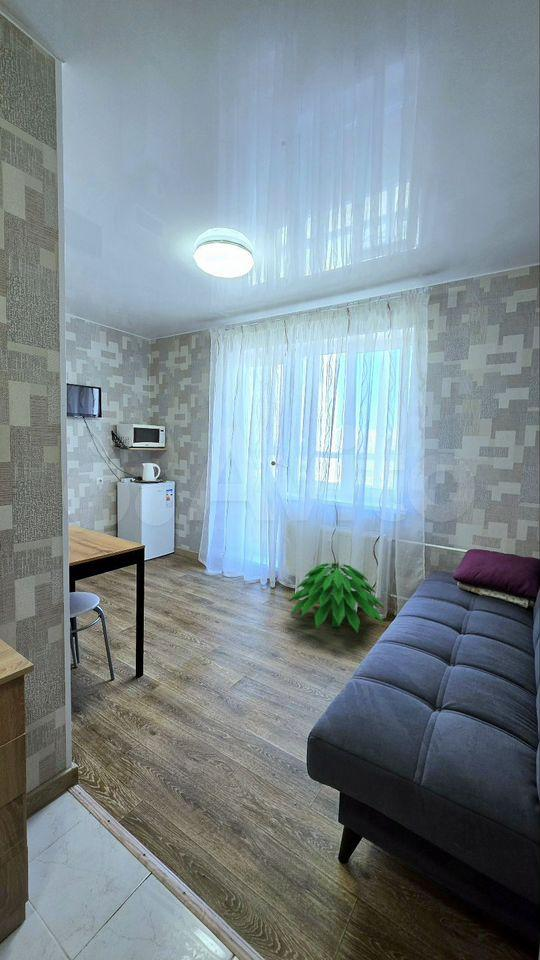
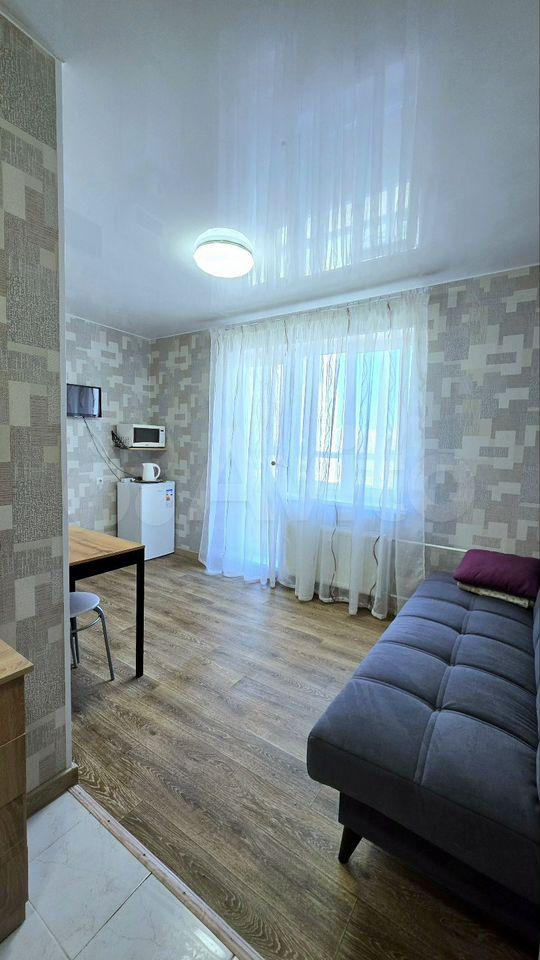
- indoor plant [288,562,385,634]
